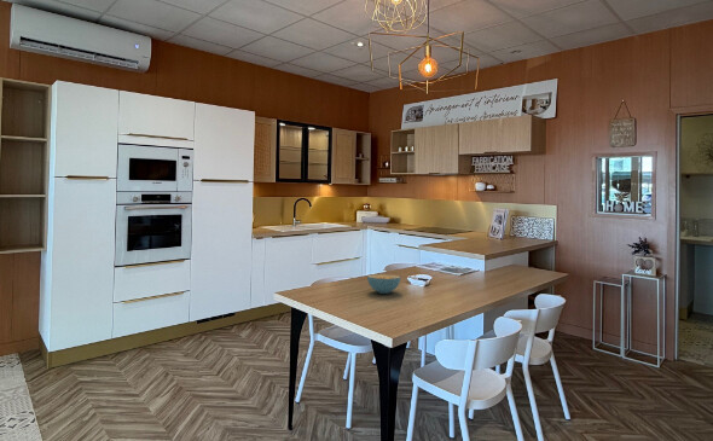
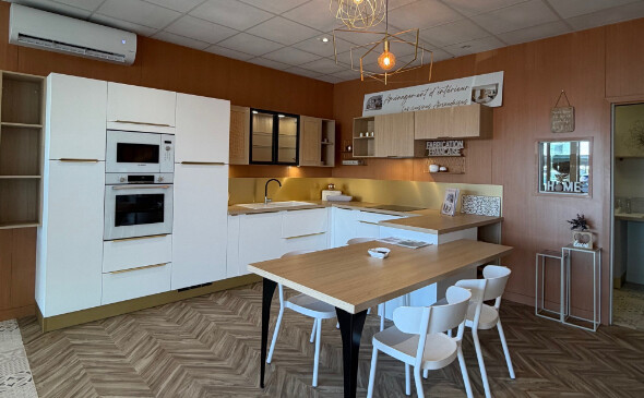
- cereal bowl [366,273,402,295]
